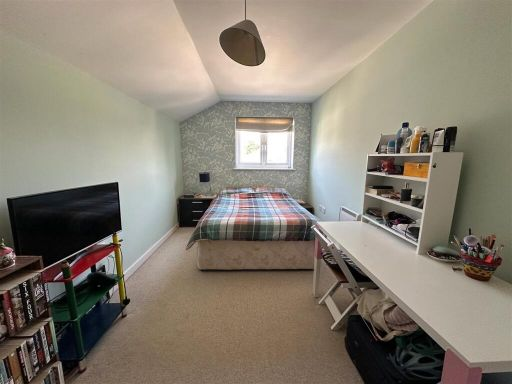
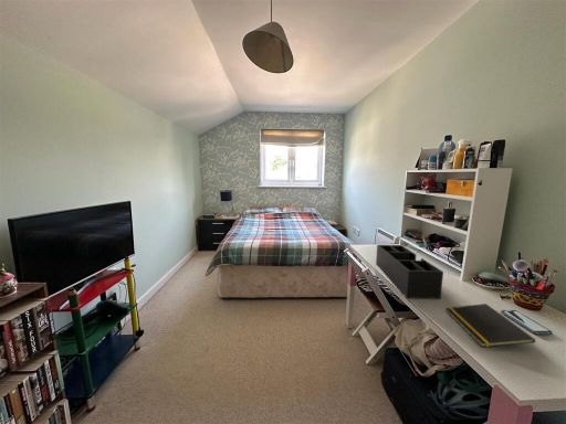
+ smartphone [500,309,554,336]
+ notepad [444,303,536,348]
+ desk organizer [375,244,444,300]
